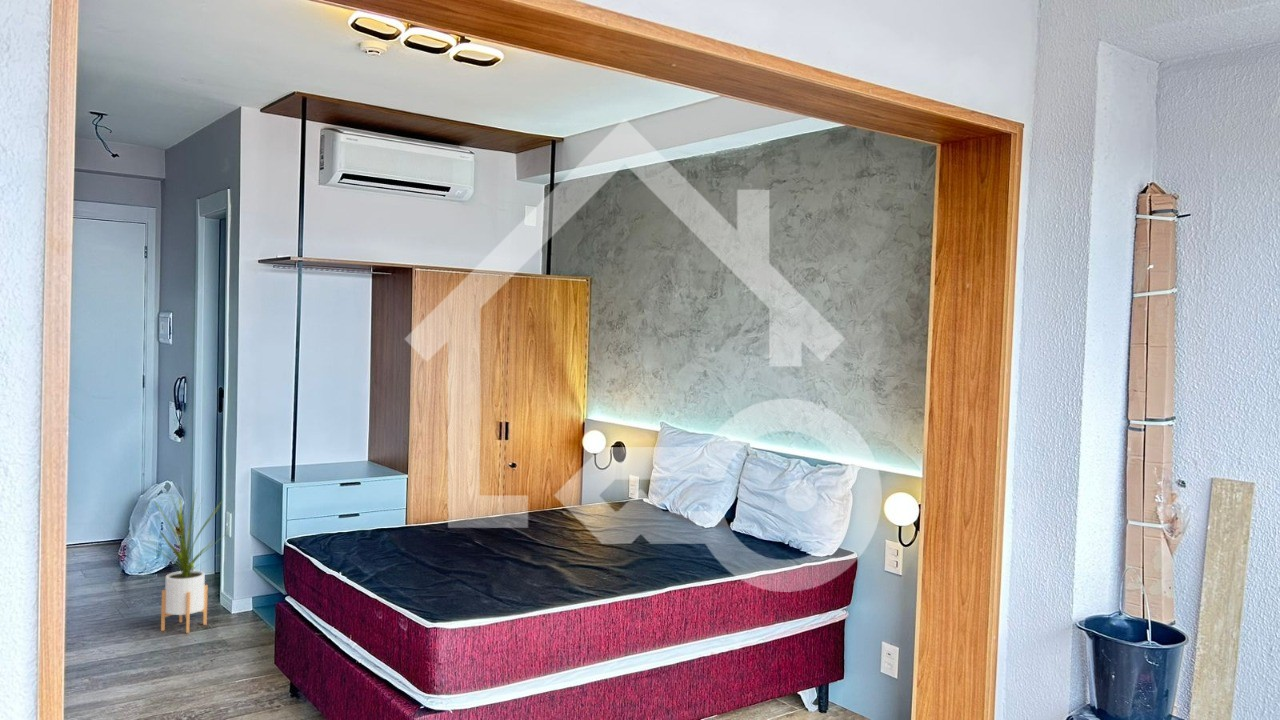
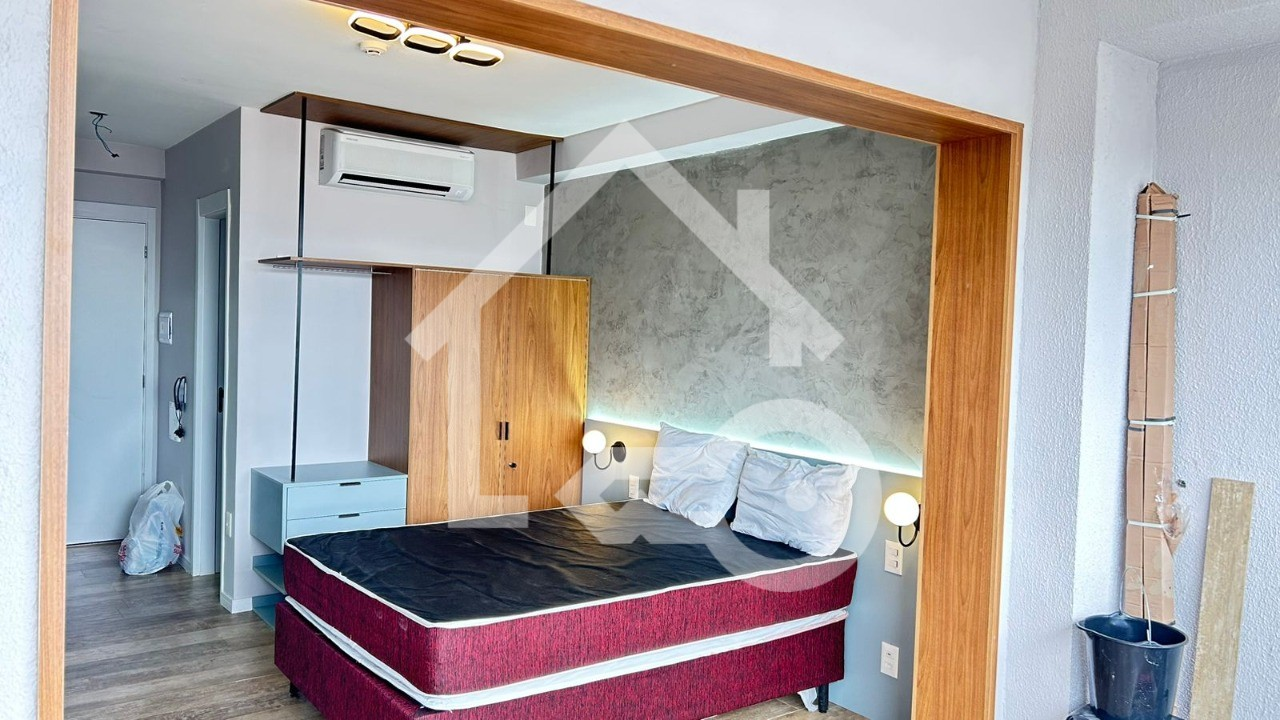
- house plant [146,486,228,634]
